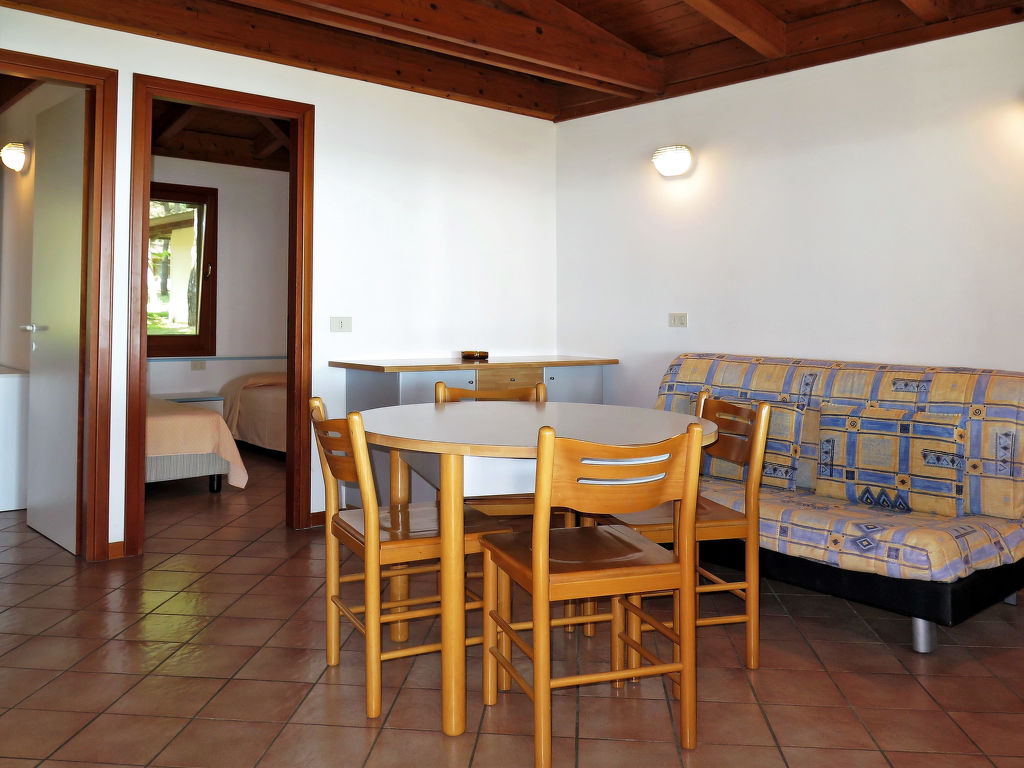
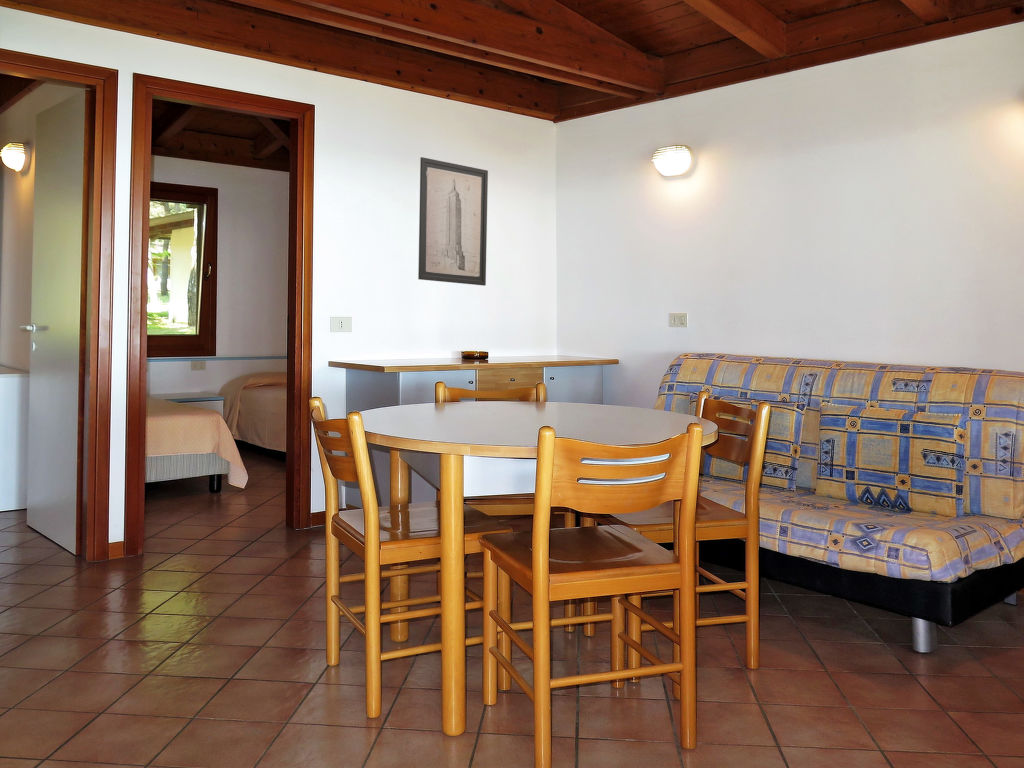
+ wall art [417,156,489,287]
